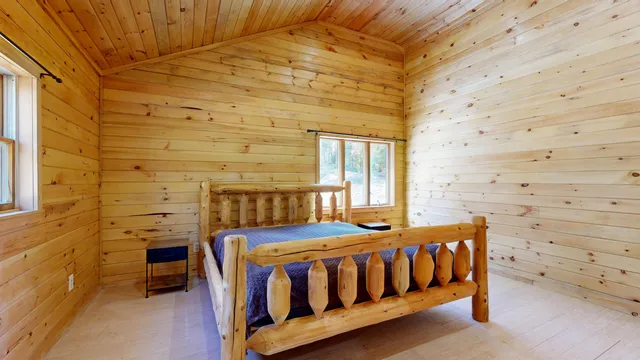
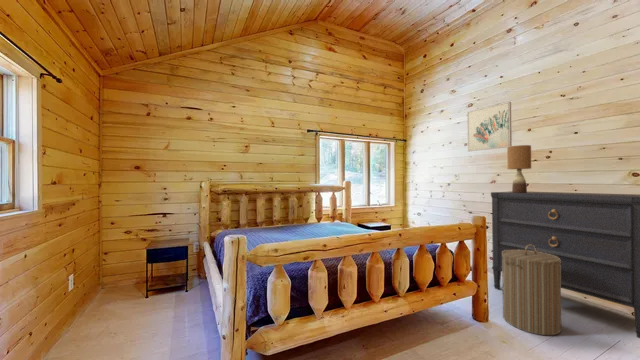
+ wall art [466,101,513,152]
+ table lamp [506,144,532,193]
+ laundry hamper [501,244,562,337]
+ dresser [490,190,640,339]
